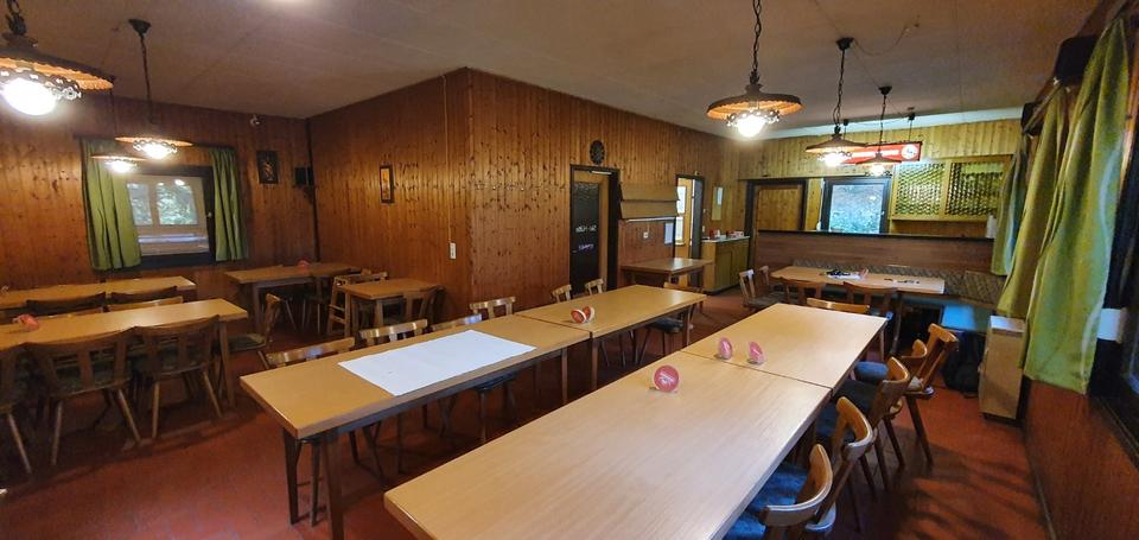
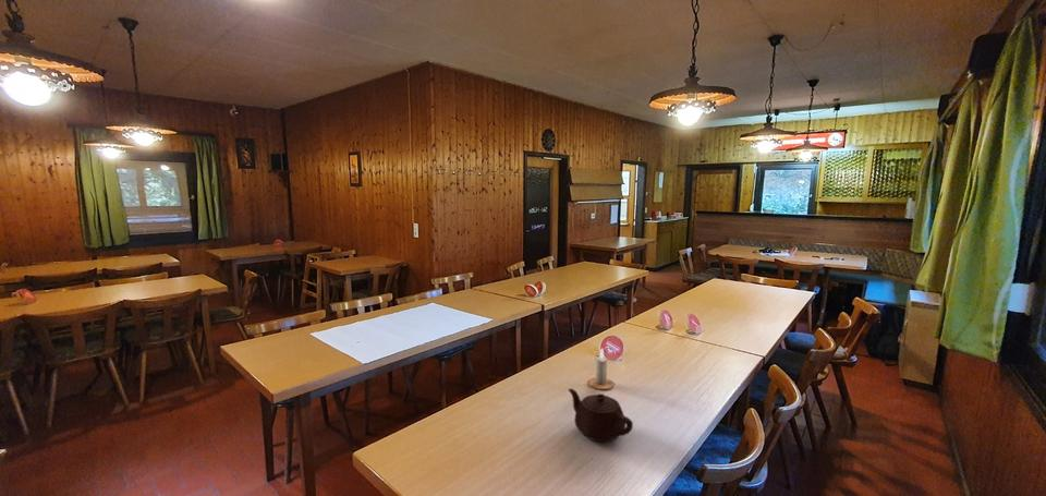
+ candle [587,347,616,390]
+ teapot [568,388,634,443]
